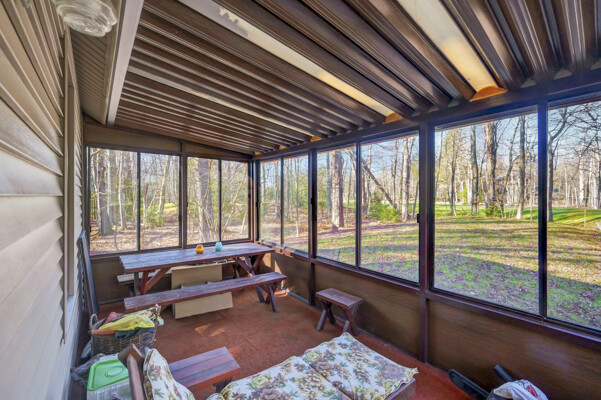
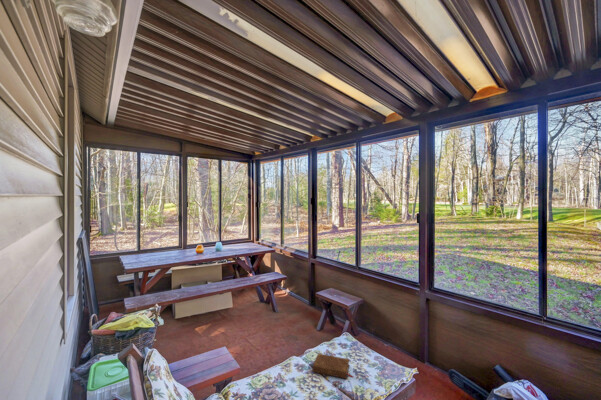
+ book [312,353,355,380]
